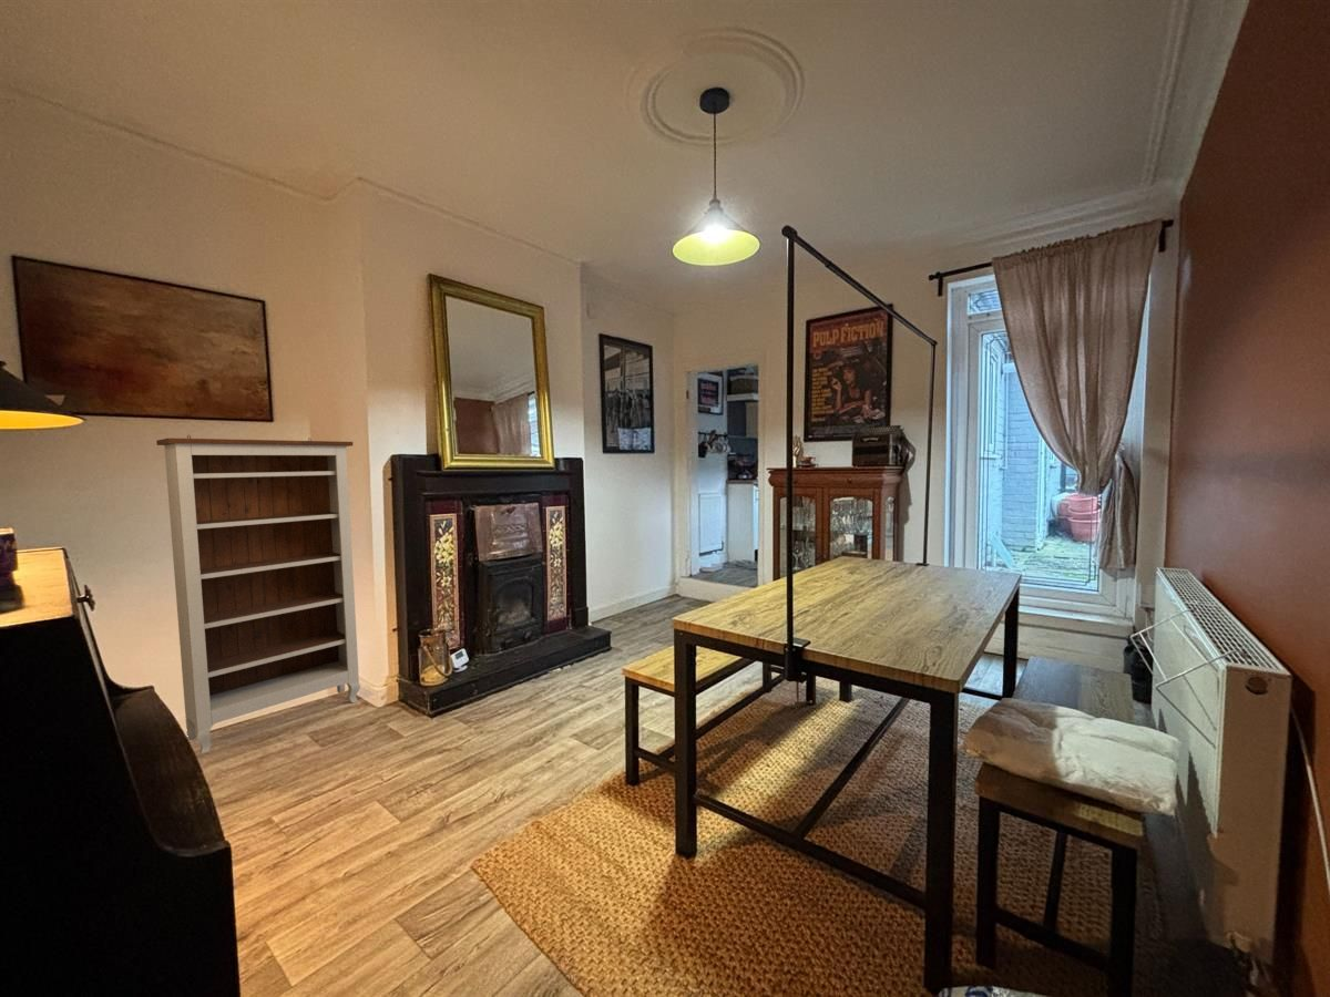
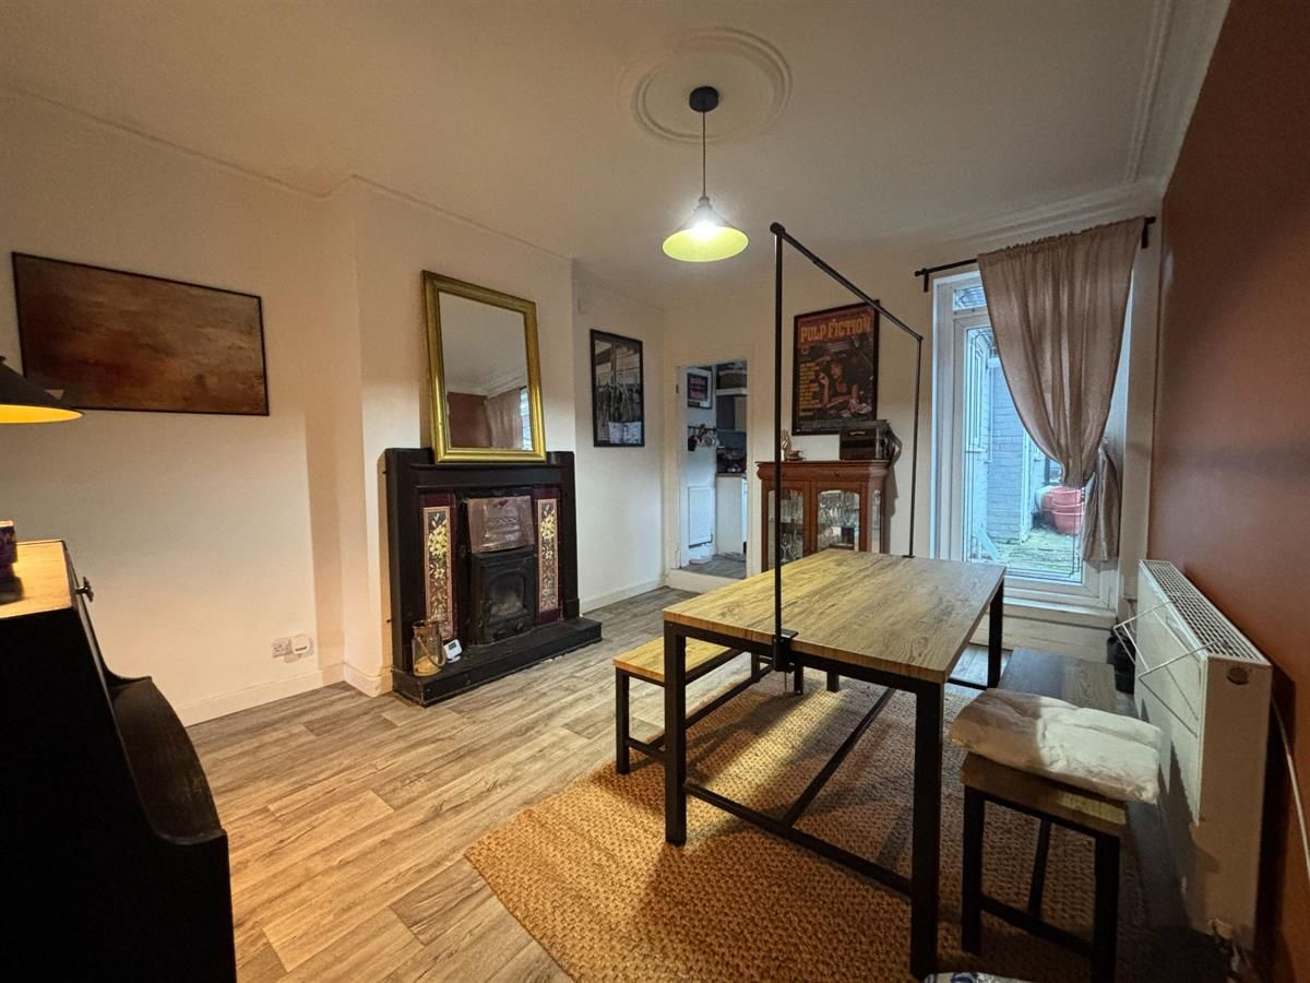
- bookshelf [155,434,361,756]
